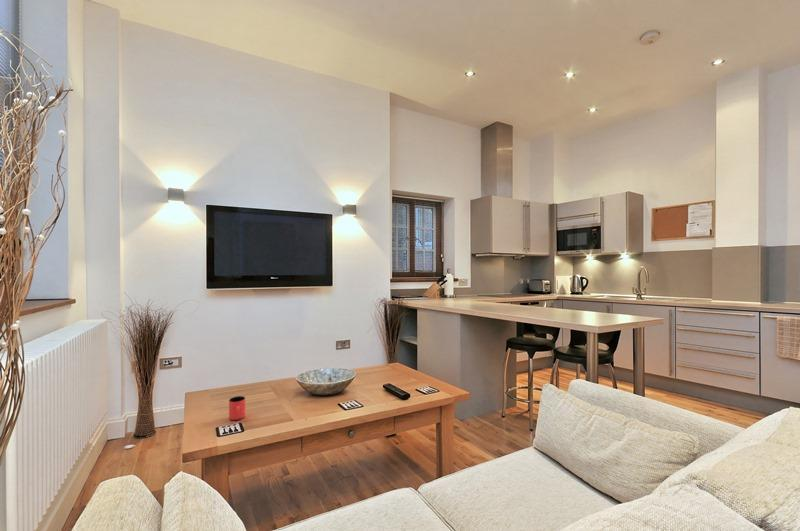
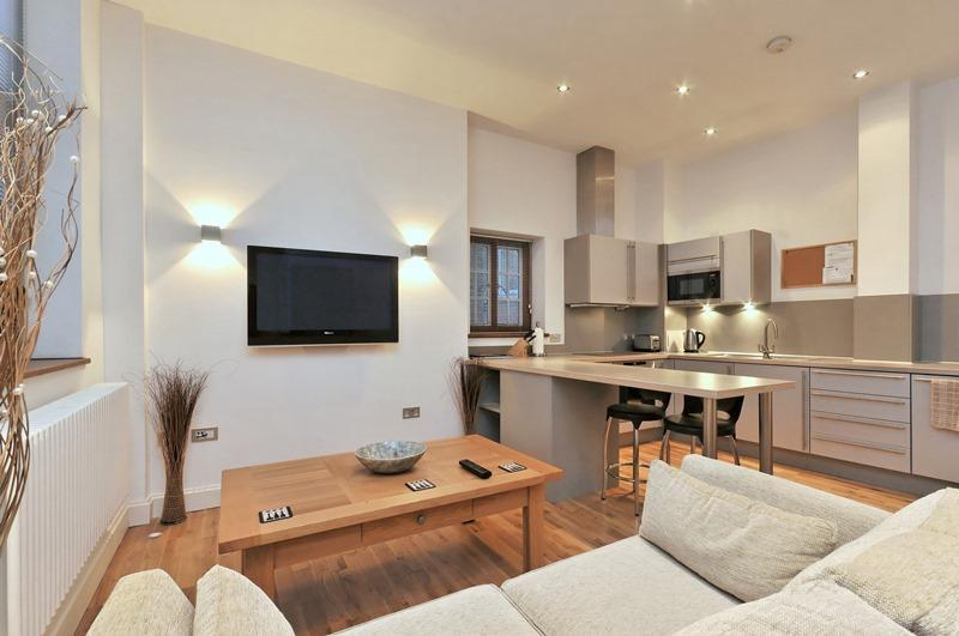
- cup [228,395,246,421]
